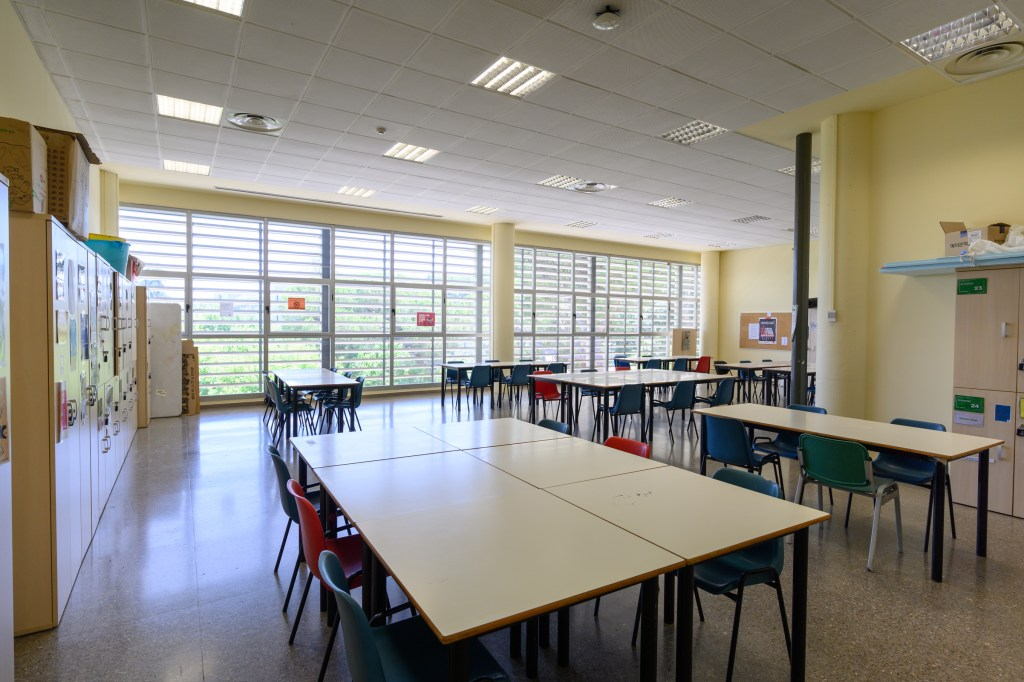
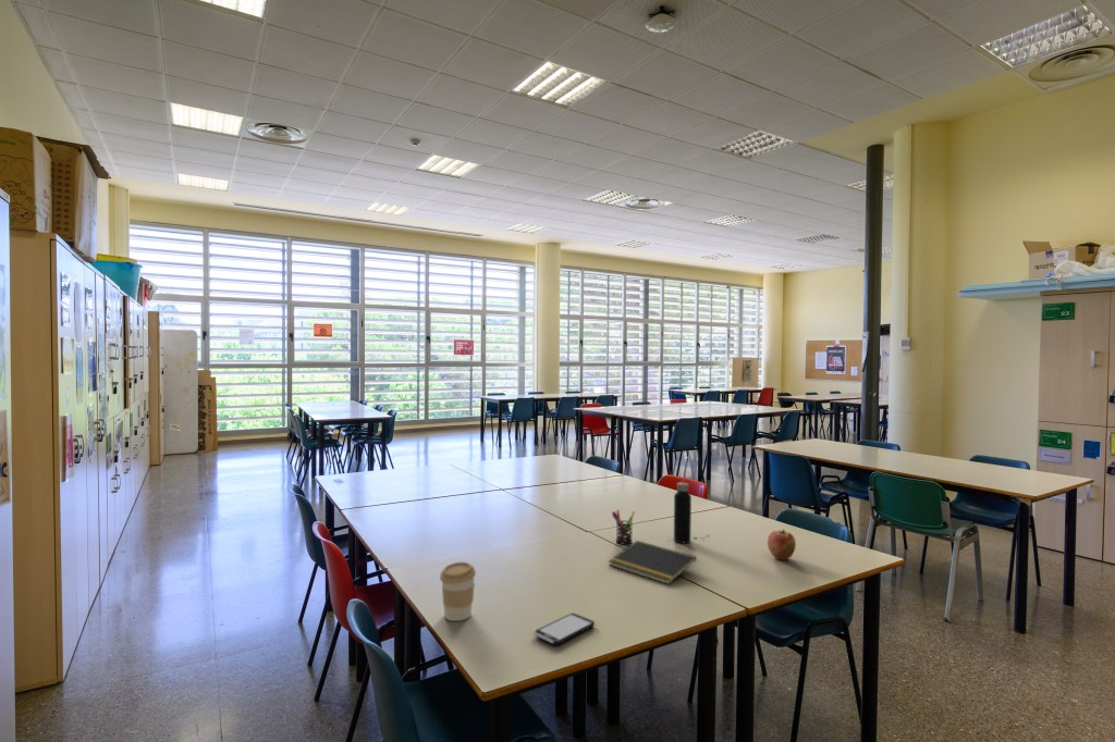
+ smartphone [532,611,596,646]
+ coffee cup [439,561,477,622]
+ water bottle [673,477,693,544]
+ pen holder [611,509,636,545]
+ apple [767,529,797,561]
+ notepad [608,540,697,585]
